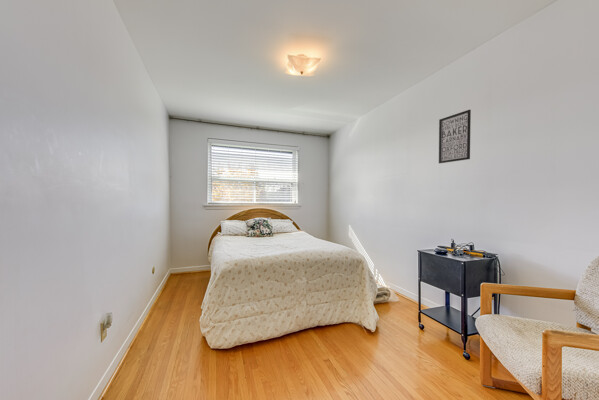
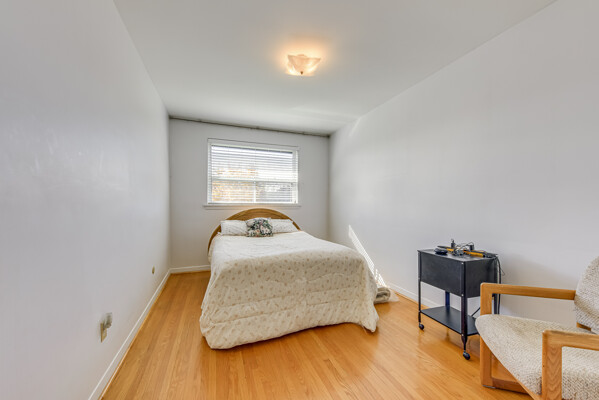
- wall art [438,109,472,164]
